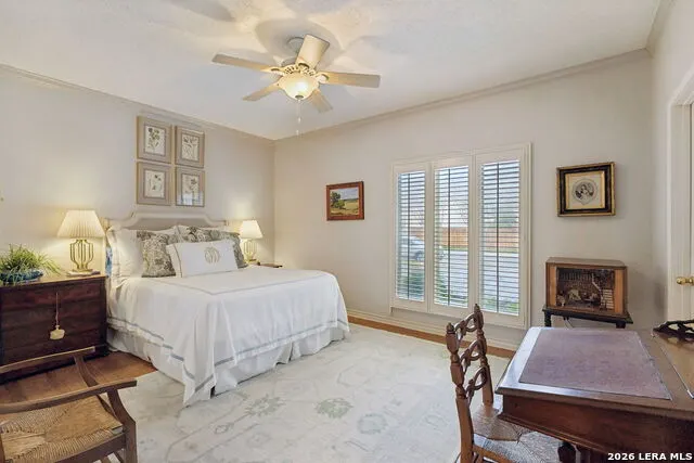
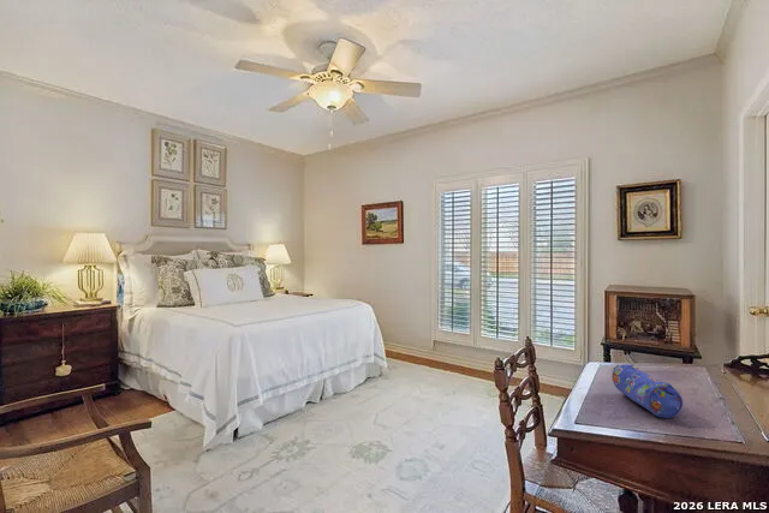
+ pencil case [610,363,684,419]
